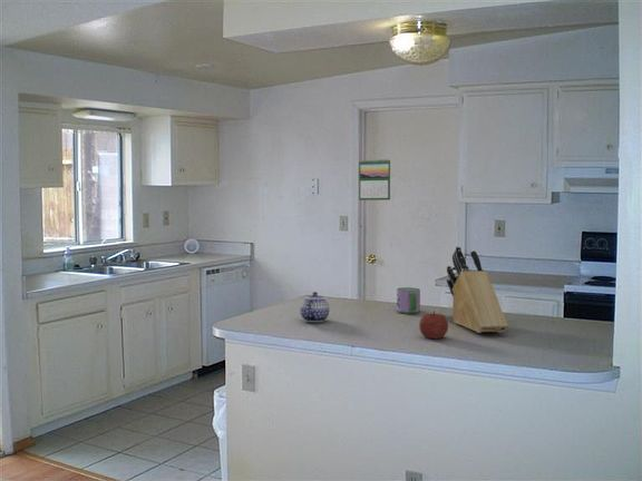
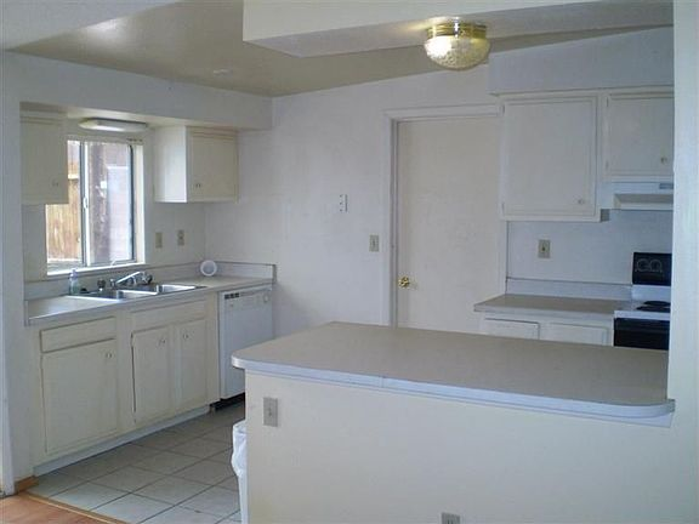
- knife block [446,246,509,334]
- calendar [358,158,391,202]
- teapot [299,291,331,323]
- mug [396,286,421,315]
- fruit [418,310,449,340]
